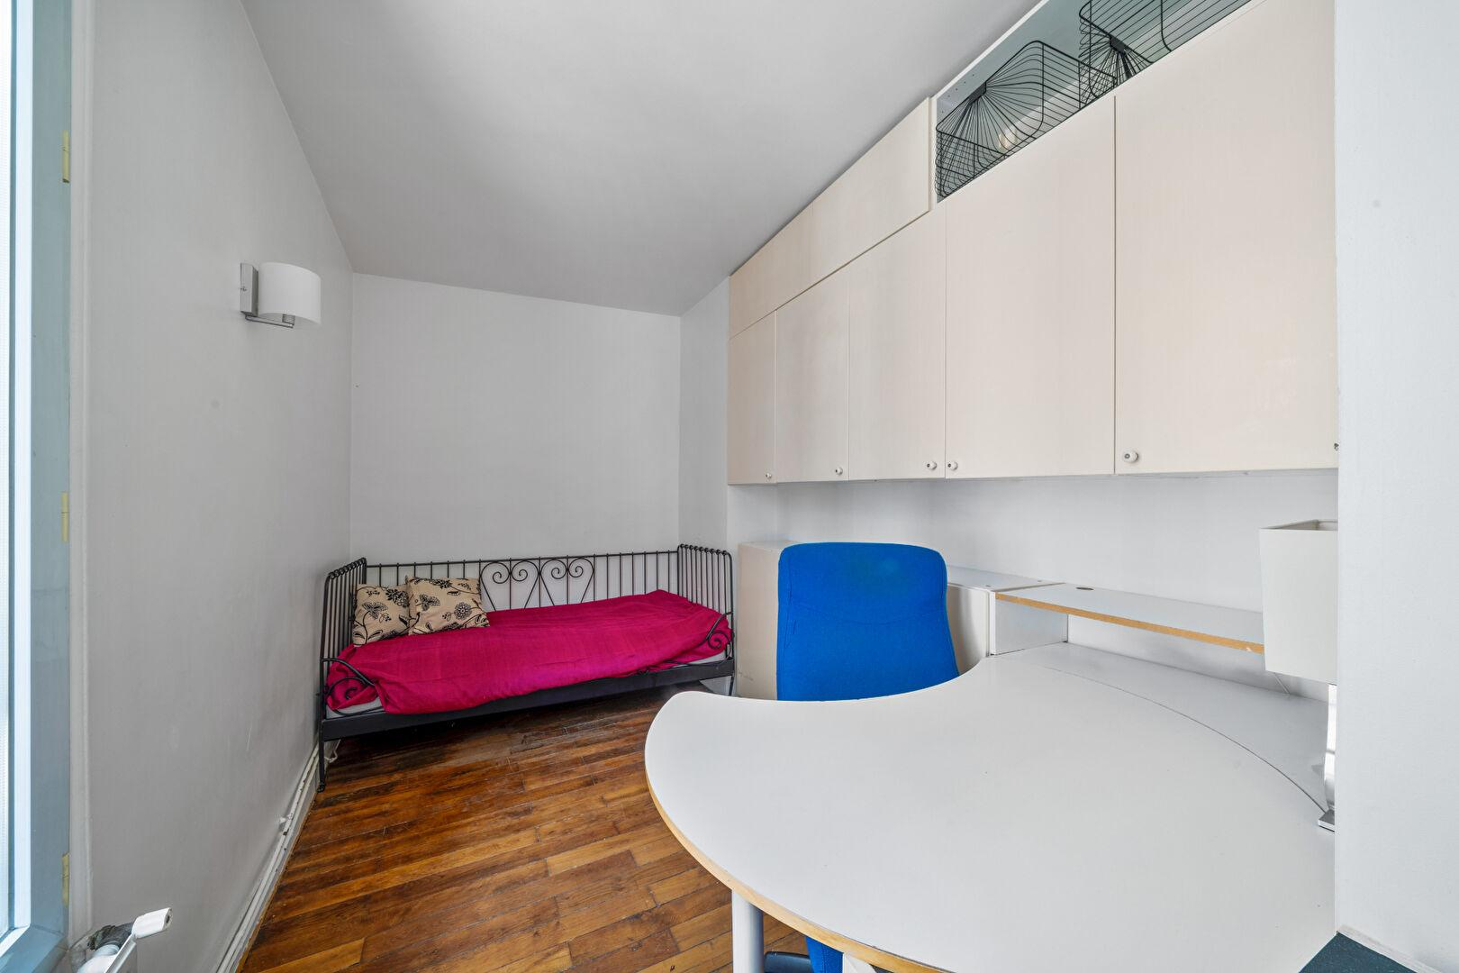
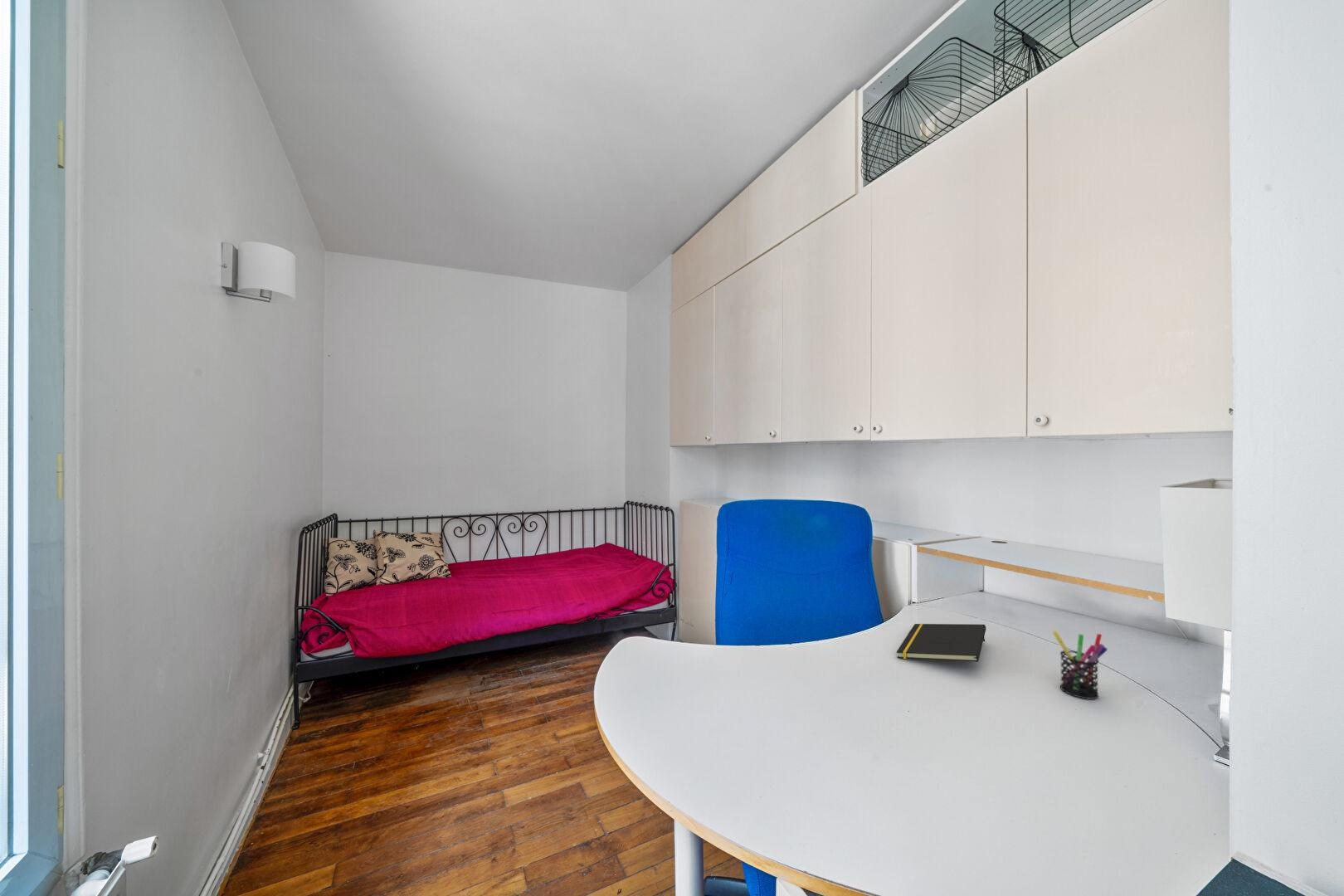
+ notepad [896,623,986,662]
+ pen holder [1052,631,1108,700]
